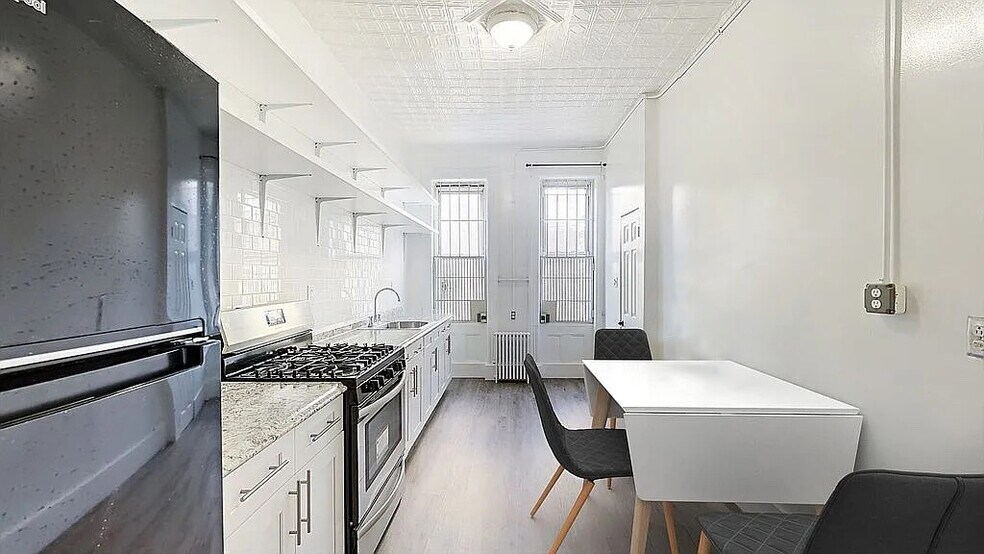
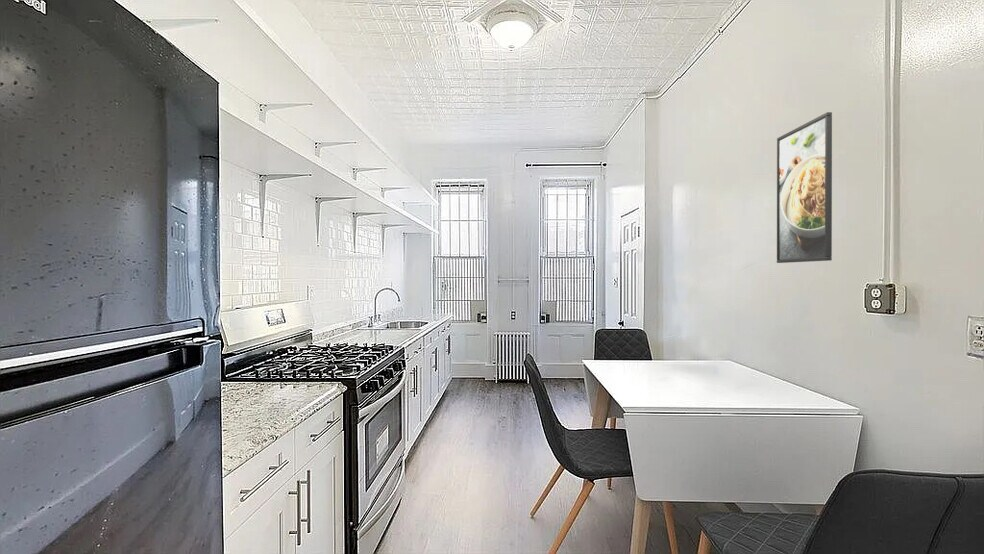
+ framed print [776,111,833,264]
